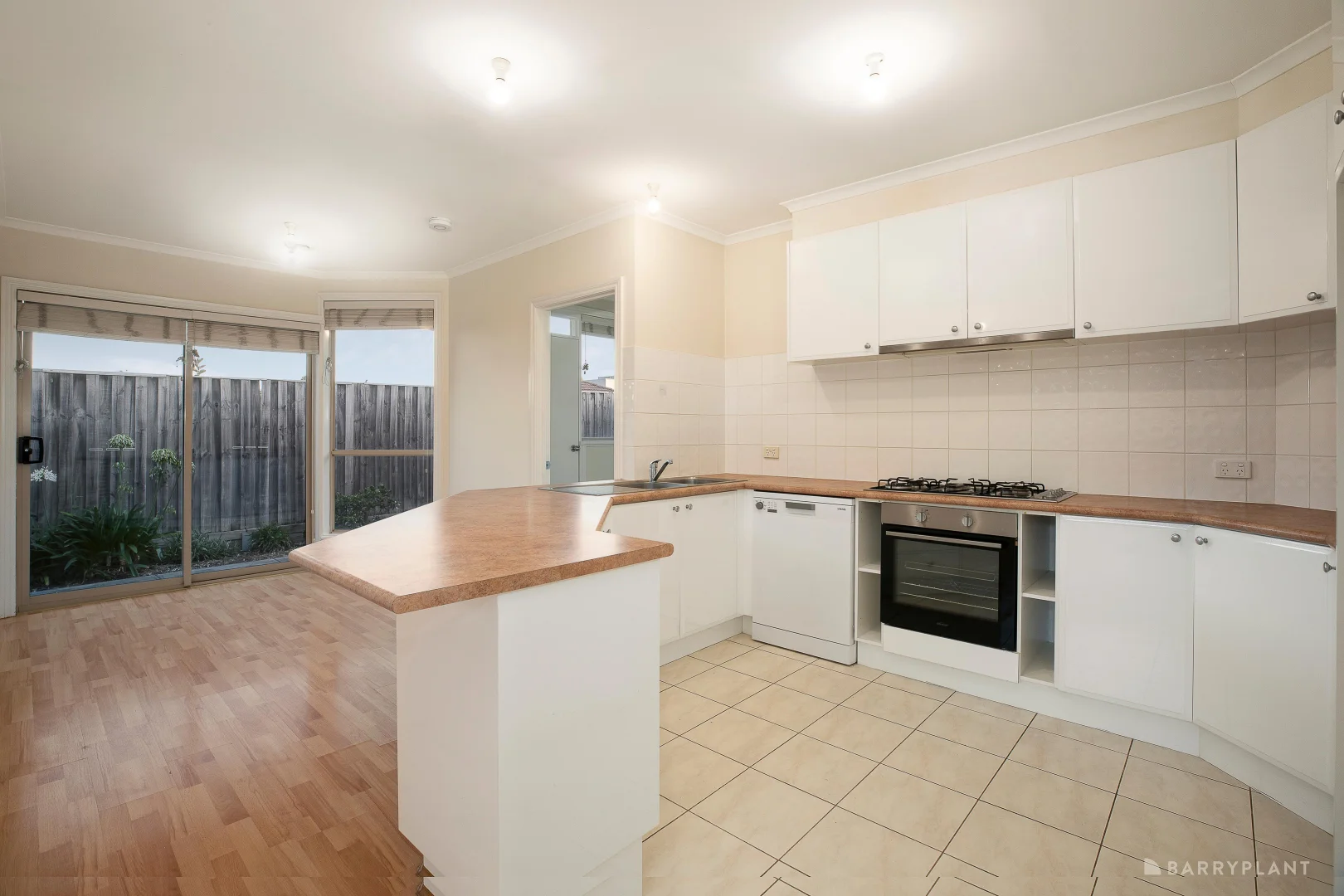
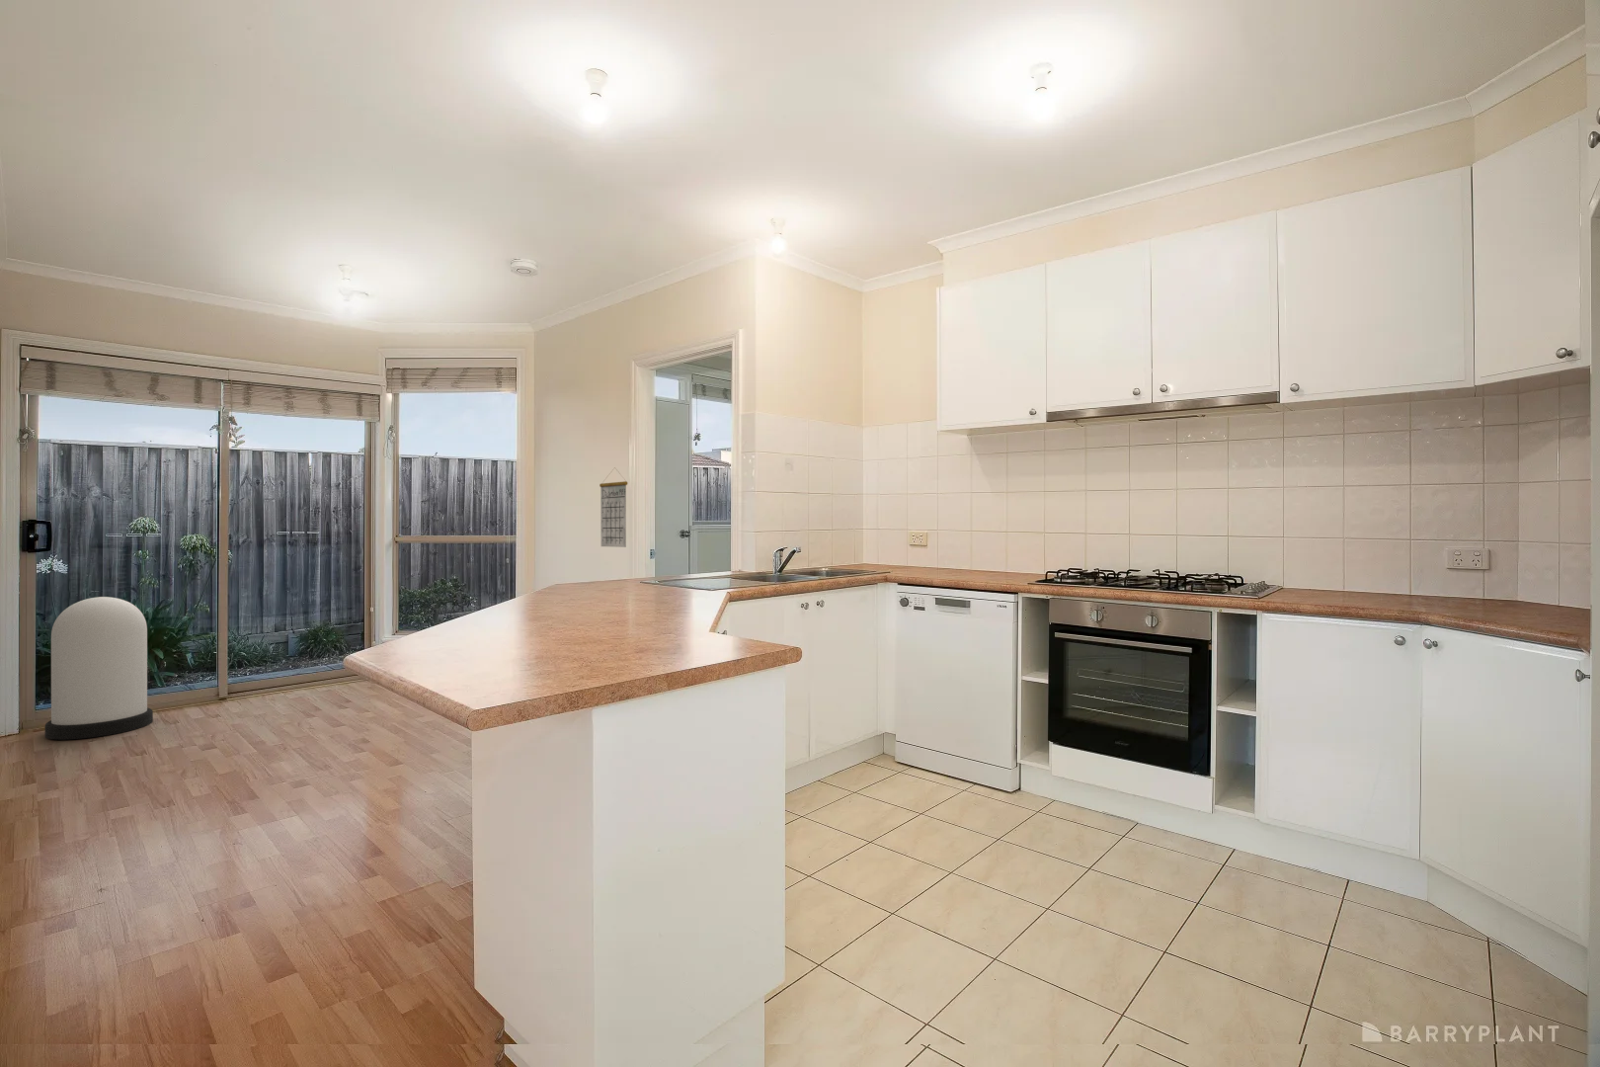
+ calendar [599,467,629,548]
+ trash can [44,595,154,741]
